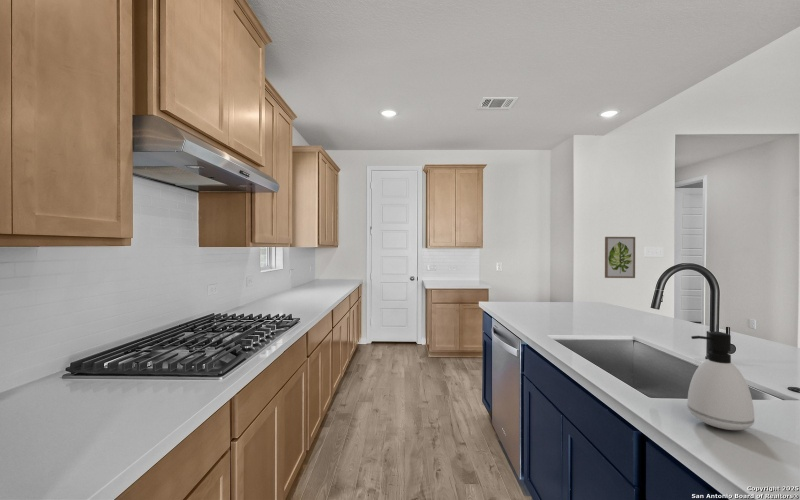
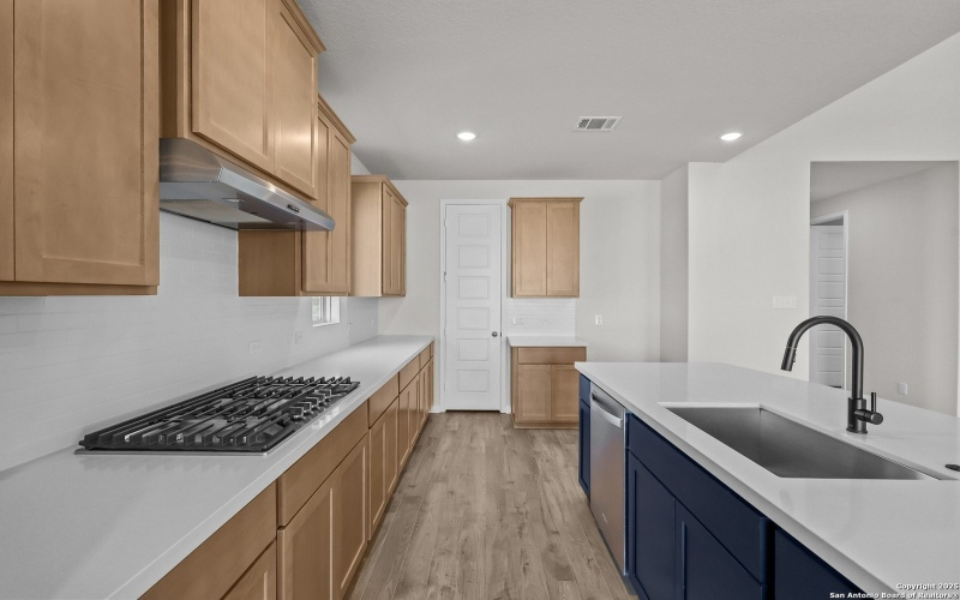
- wall art [604,236,636,279]
- soap dispenser [686,331,755,431]
